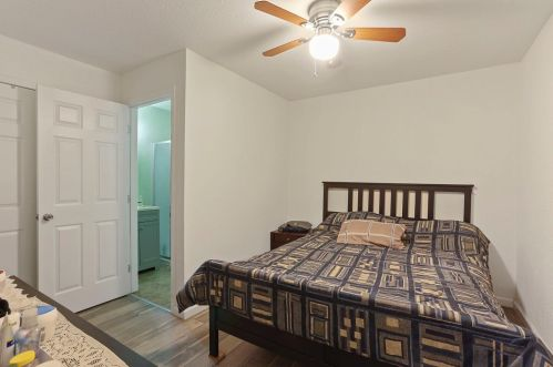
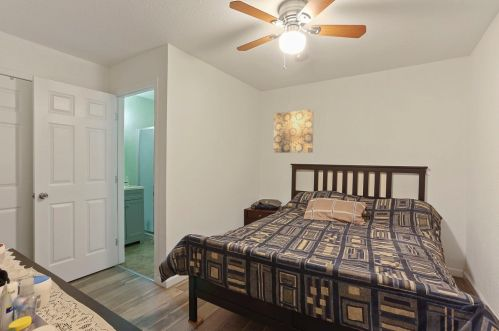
+ wall art [273,109,315,154]
